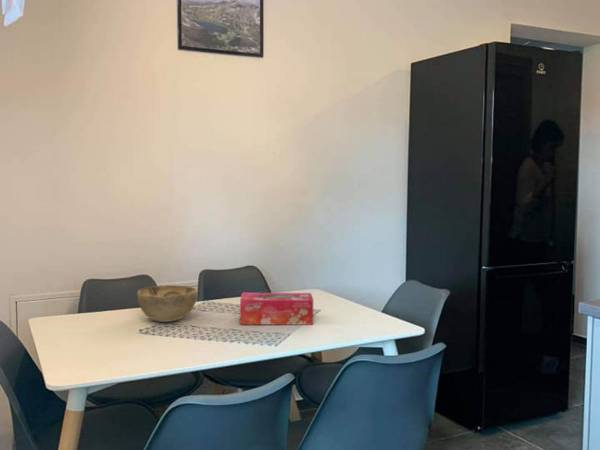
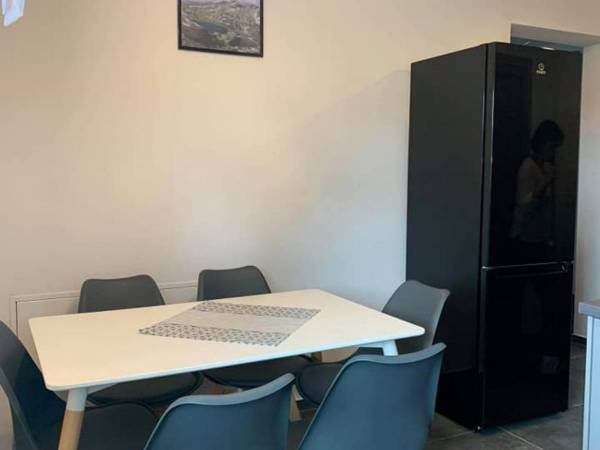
- decorative bowl [136,284,199,323]
- tissue box [239,291,314,326]
